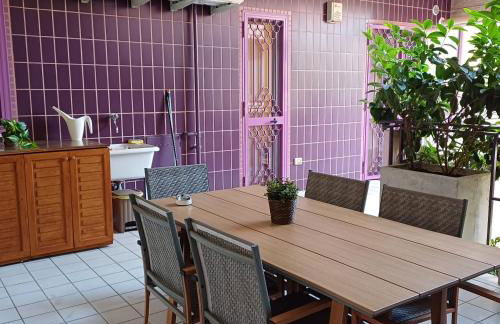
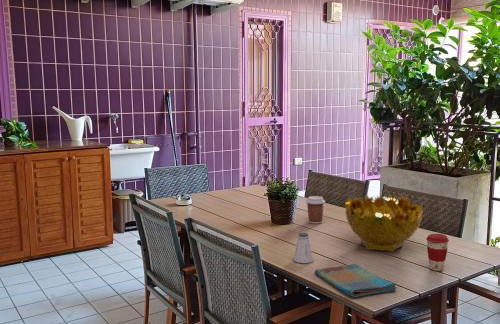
+ coffee cup [305,195,326,225]
+ coffee cup [425,233,450,272]
+ decorative bowl [344,193,424,253]
+ dish towel [314,263,398,298]
+ saltshaker [293,232,314,264]
